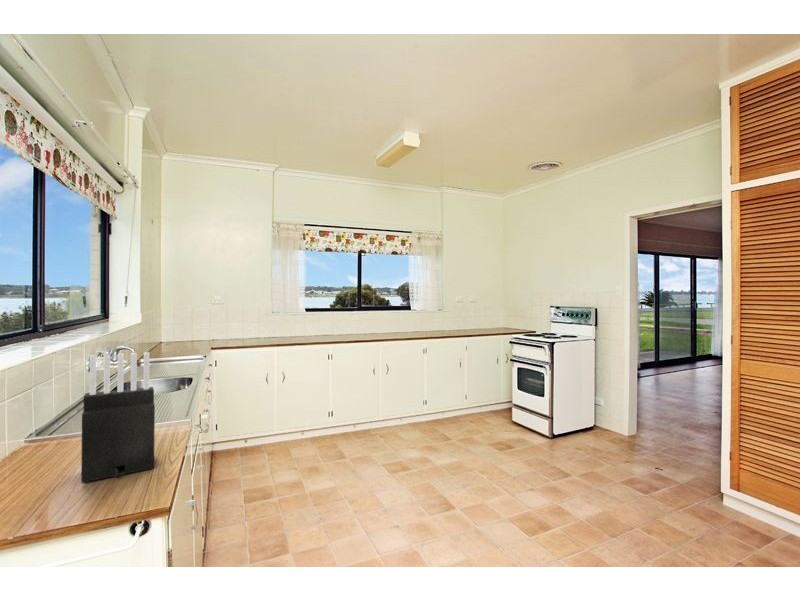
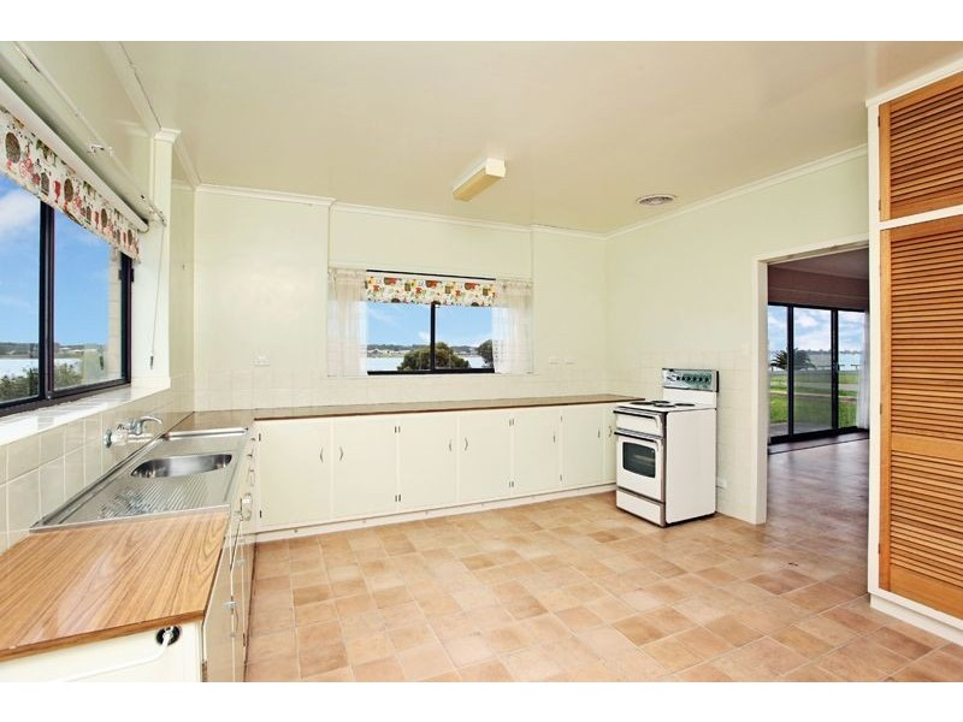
- knife block [80,351,156,484]
